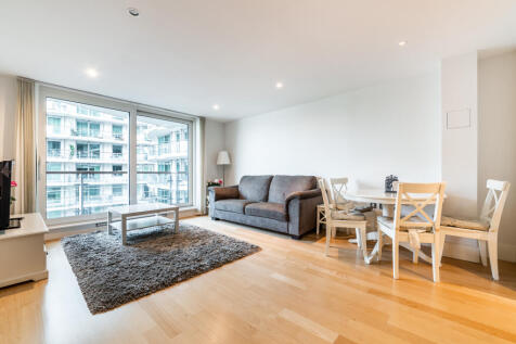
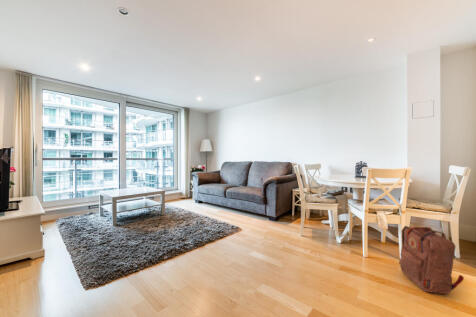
+ backpack [398,225,465,295]
